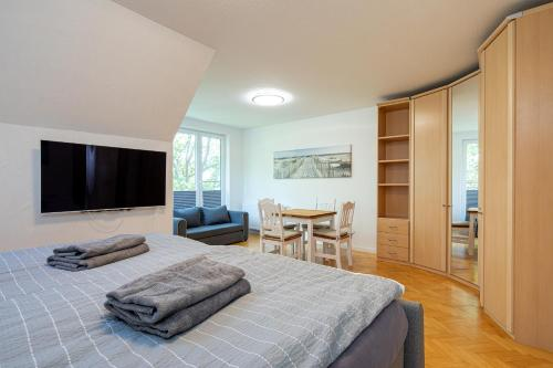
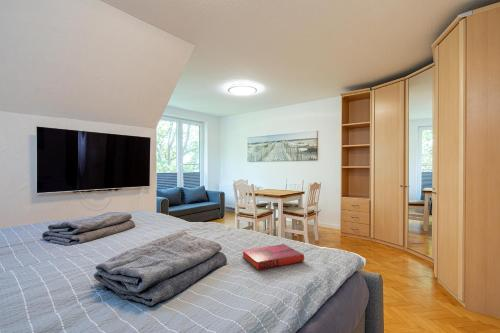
+ hardback book [241,243,305,271]
